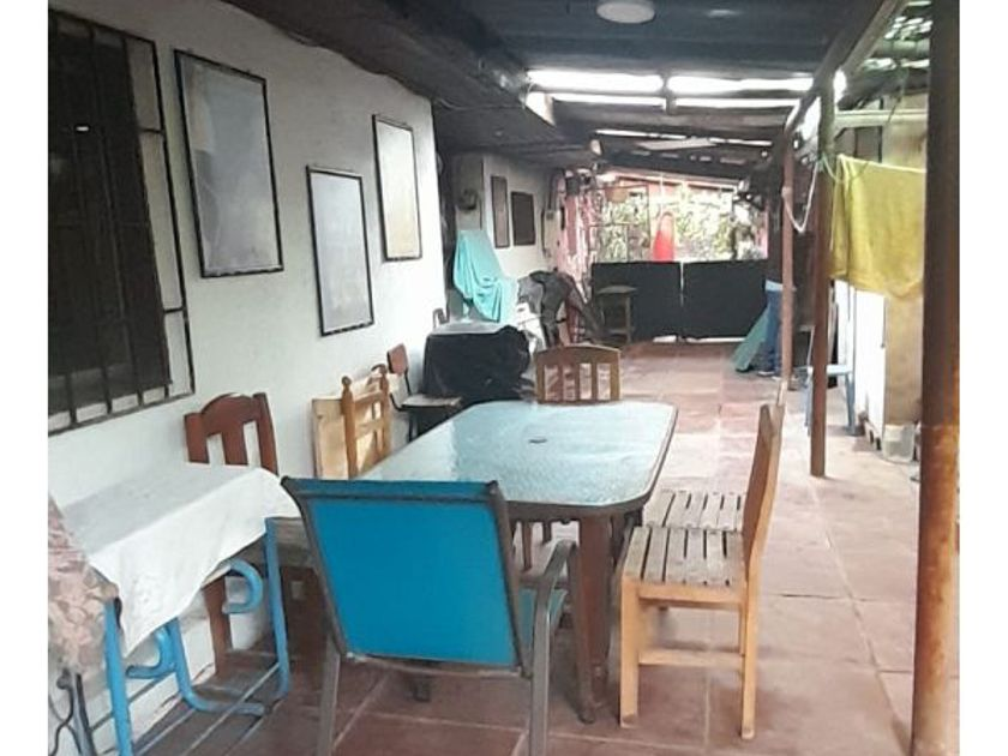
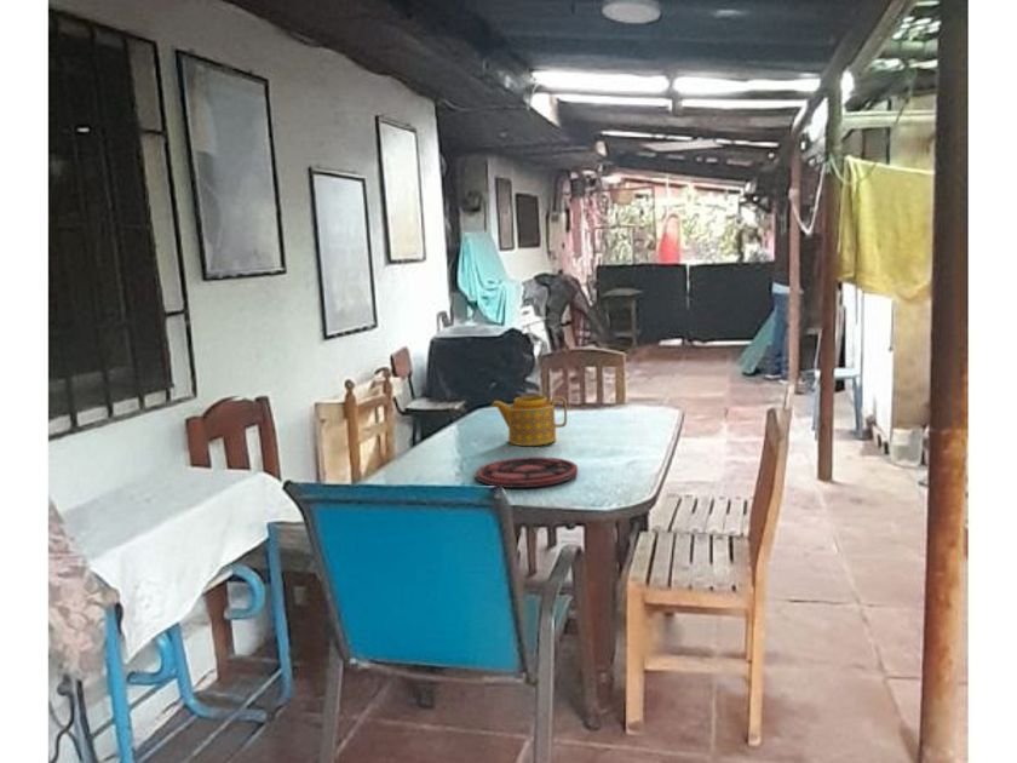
+ teapot [490,395,568,447]
+ plate [475,455,579,488]
